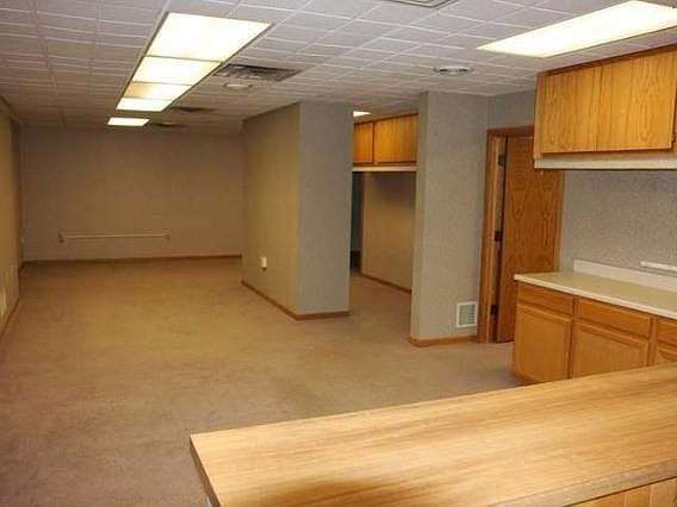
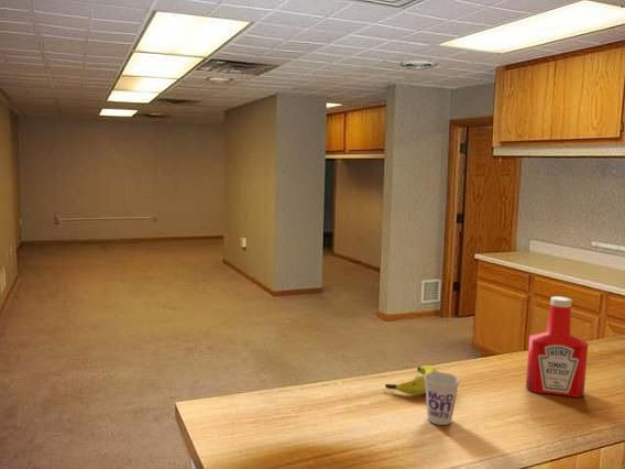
+ banana [384,364,440,395]
+ cup [425,371,461,426]
+ soap bottle [525,295,589,399]
